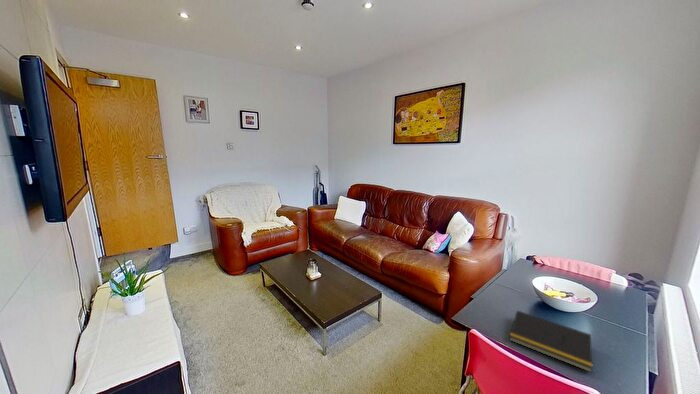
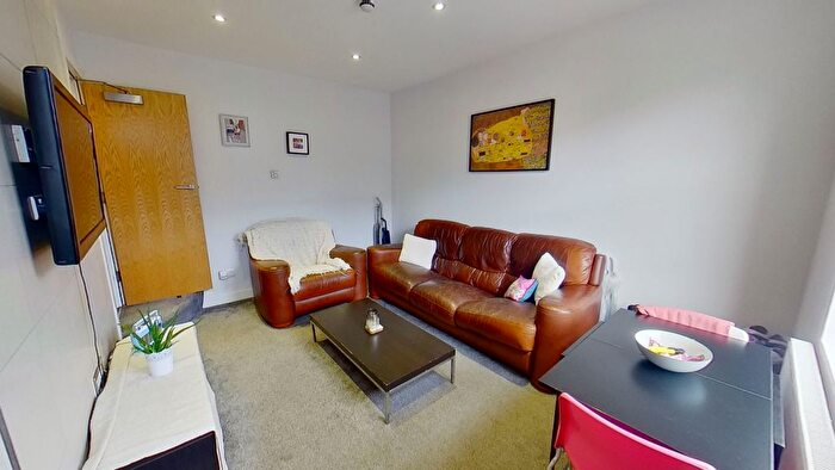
- notepad [508,309,593,374]
